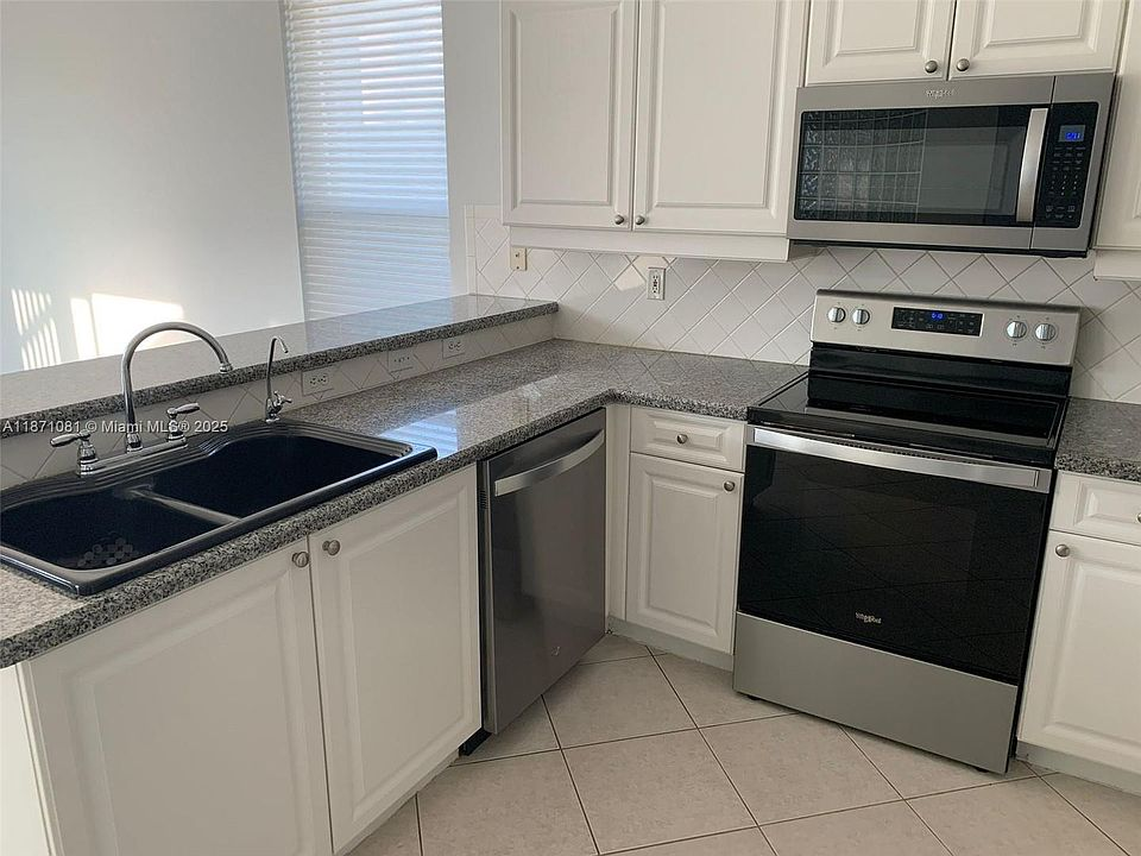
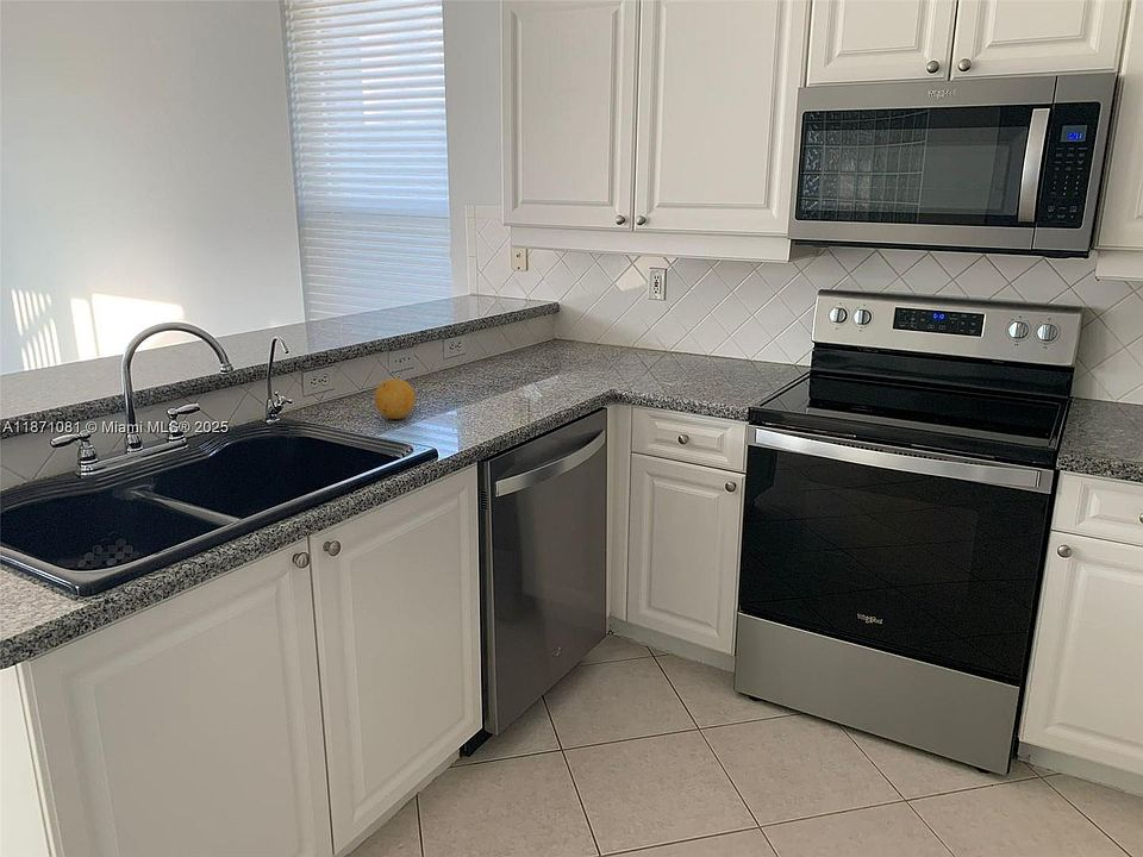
+ fruit [373,377,417,420]
